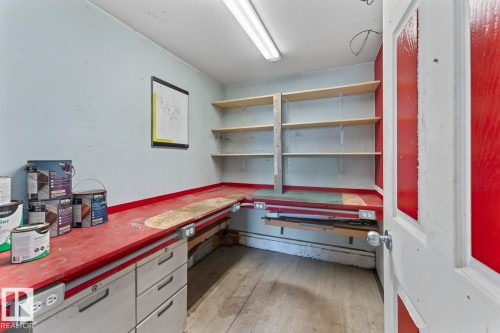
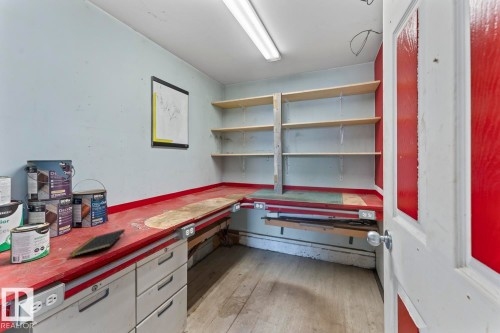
+ notepad [68,228,126,258]
